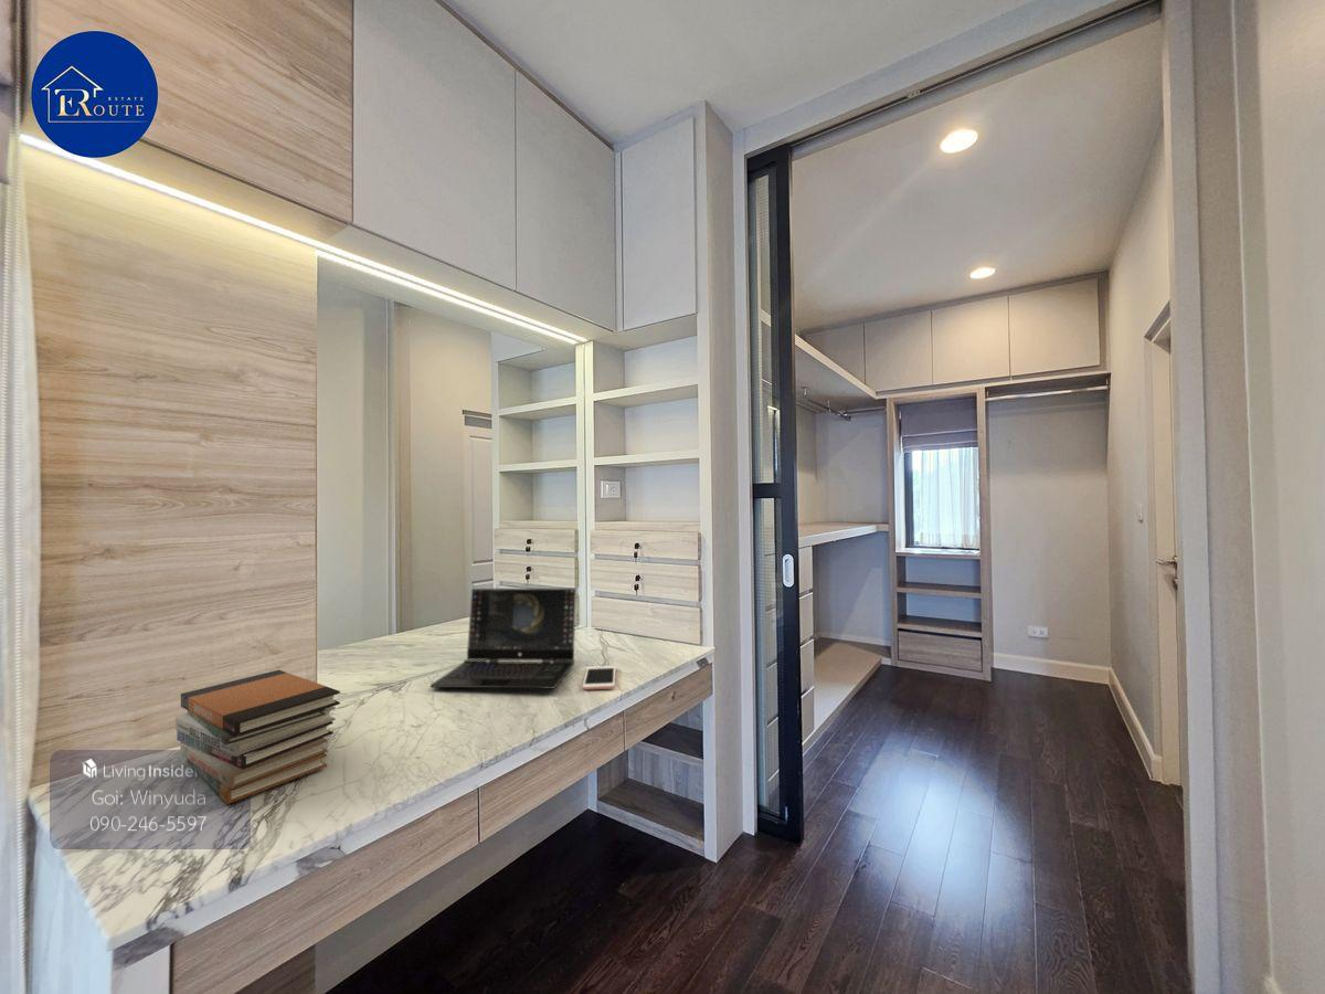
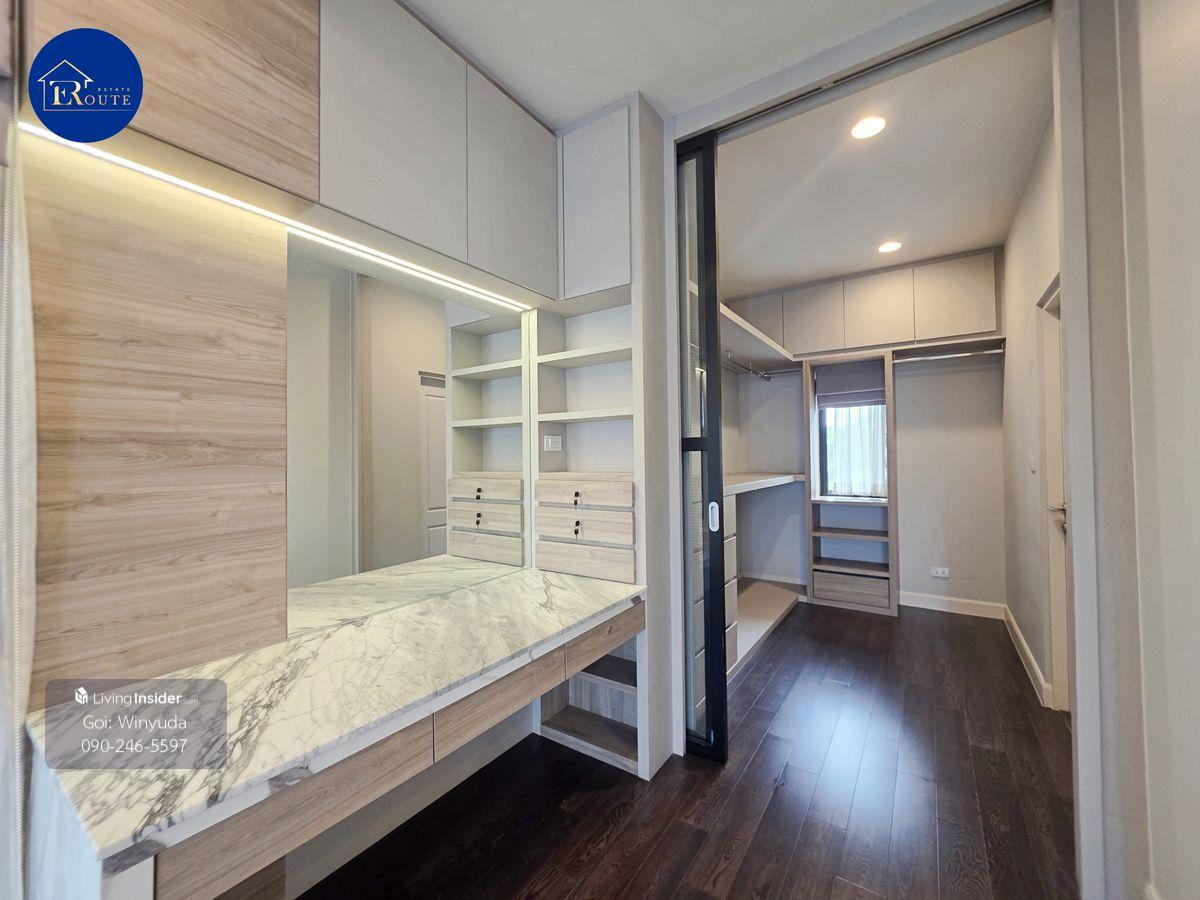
- book stack [174,669,341,805]
- cell phone [582,665,617,691]
- laptop [430,586,577,689]
